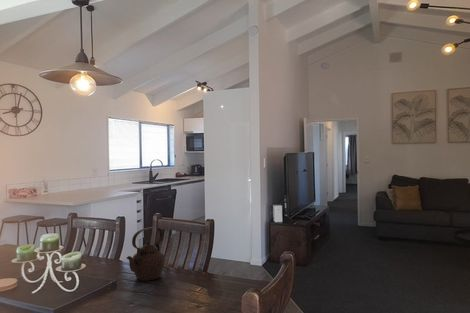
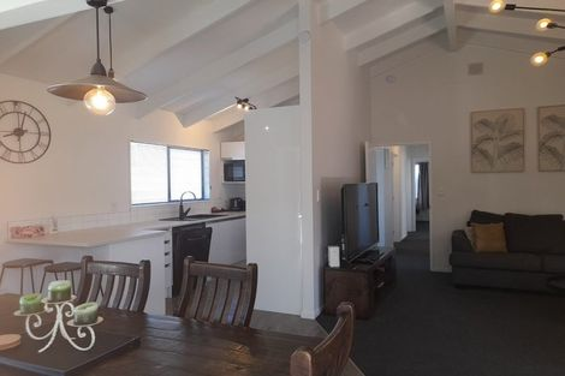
- teapot [125,226,166,282]
